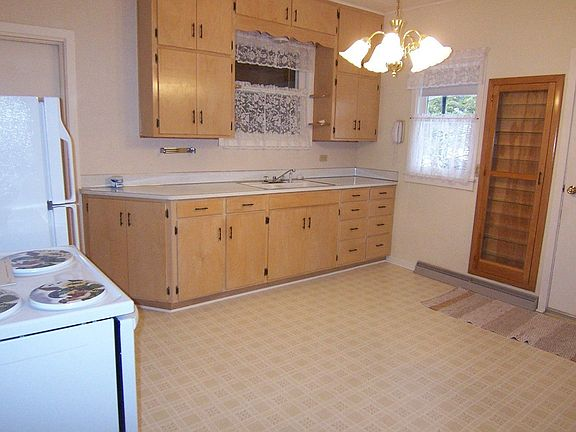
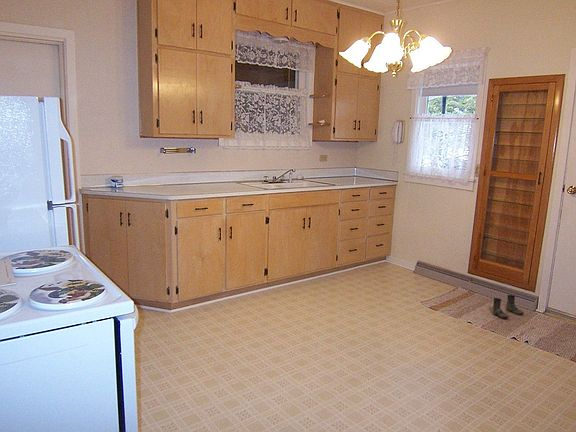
+ boots [491,294,524,319]
